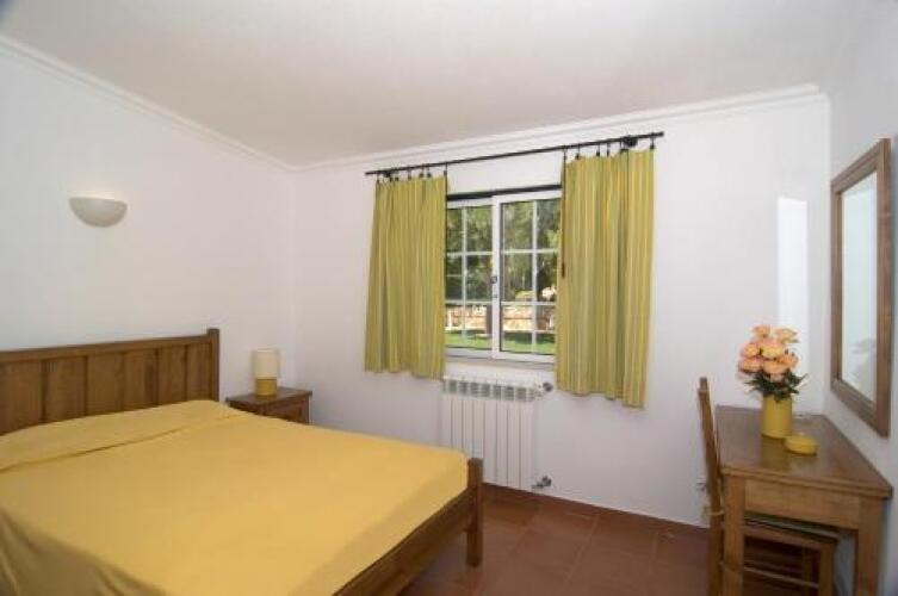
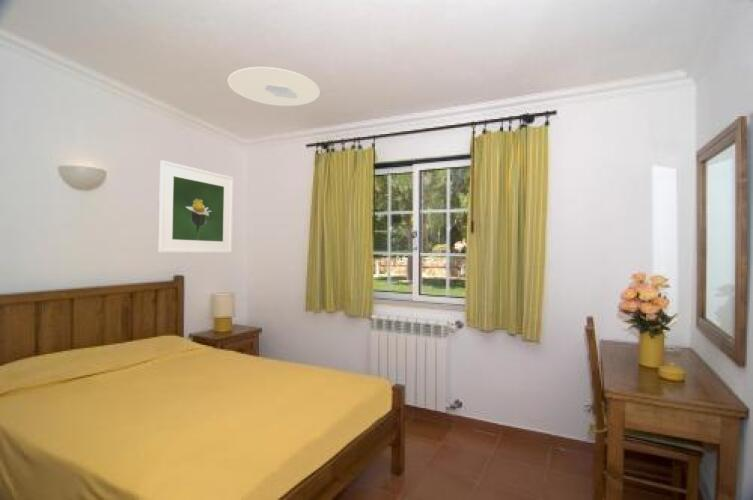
+ ceiling light [227,66,321,107]
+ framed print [158,159,234,254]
